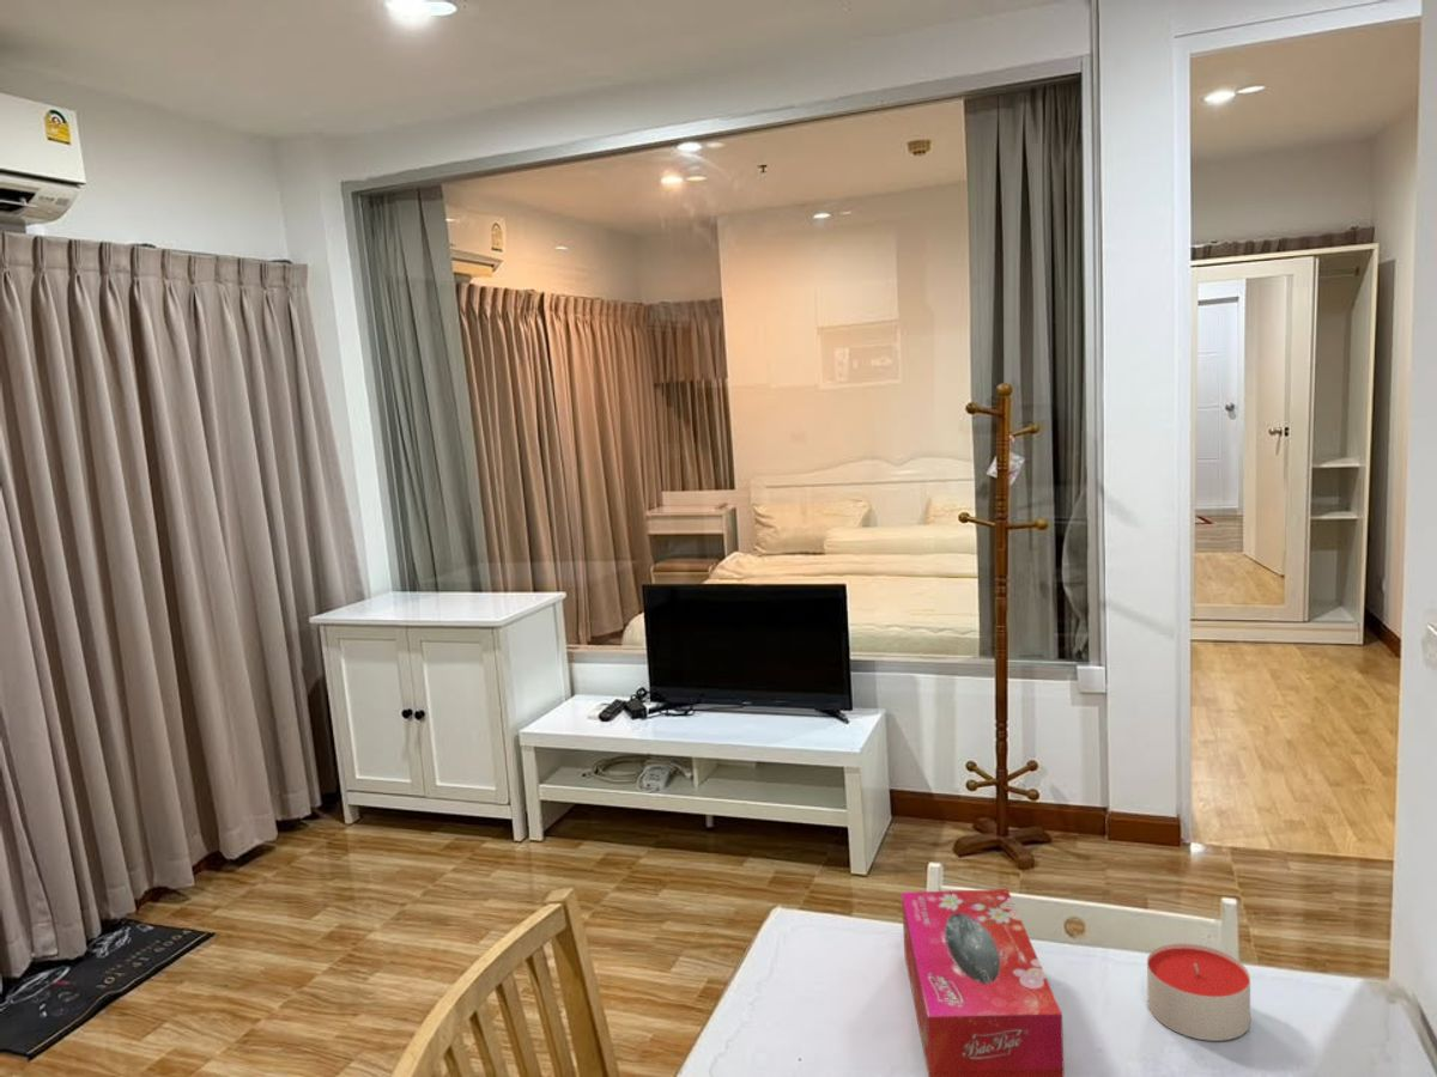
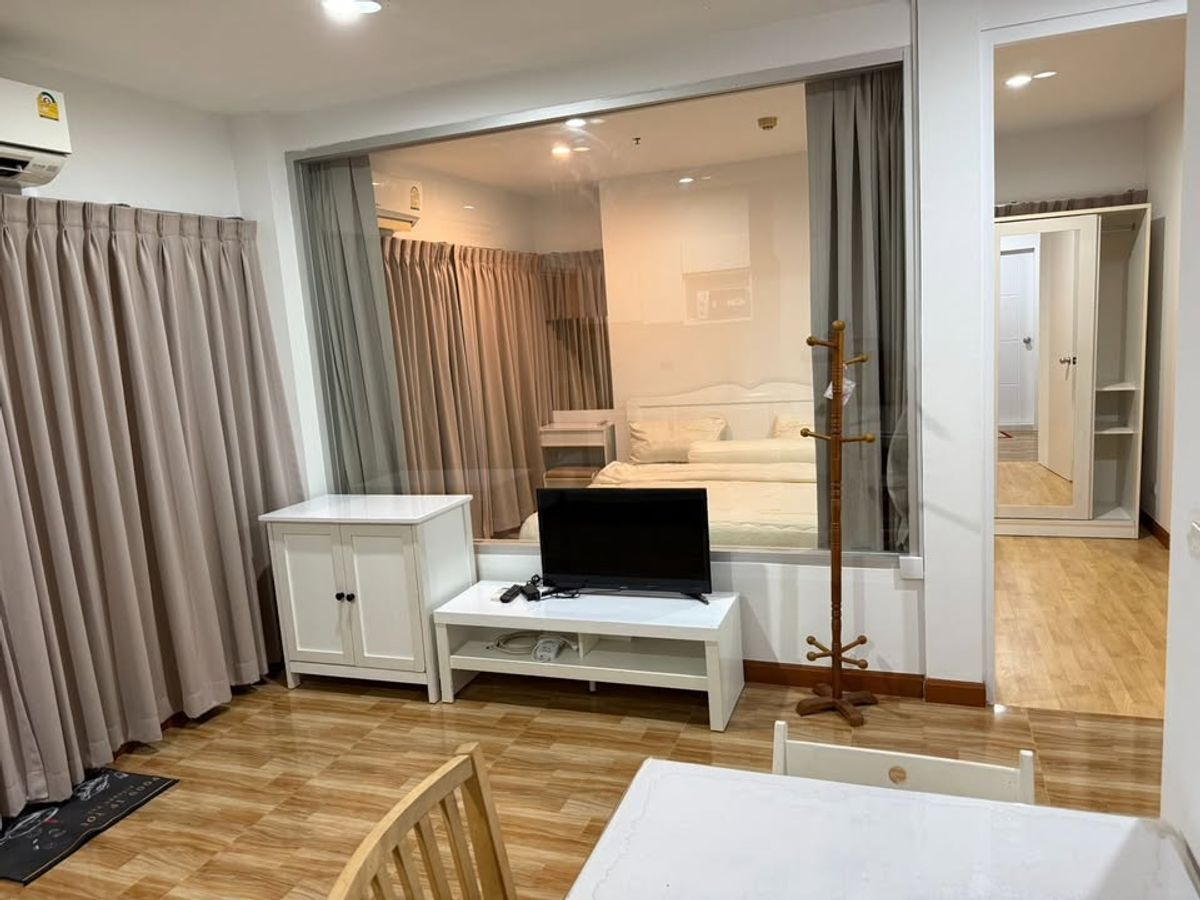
- candle [1146,942,1251,1042]
- tissue box [901,888,1066,1077]
